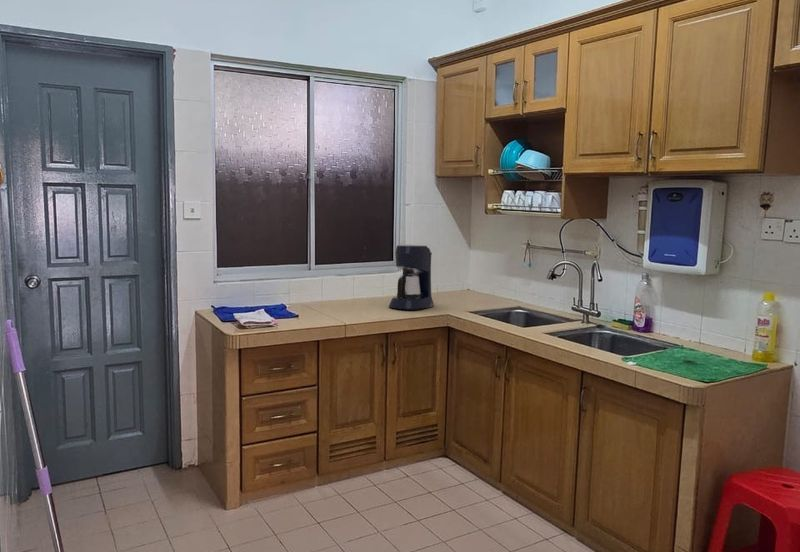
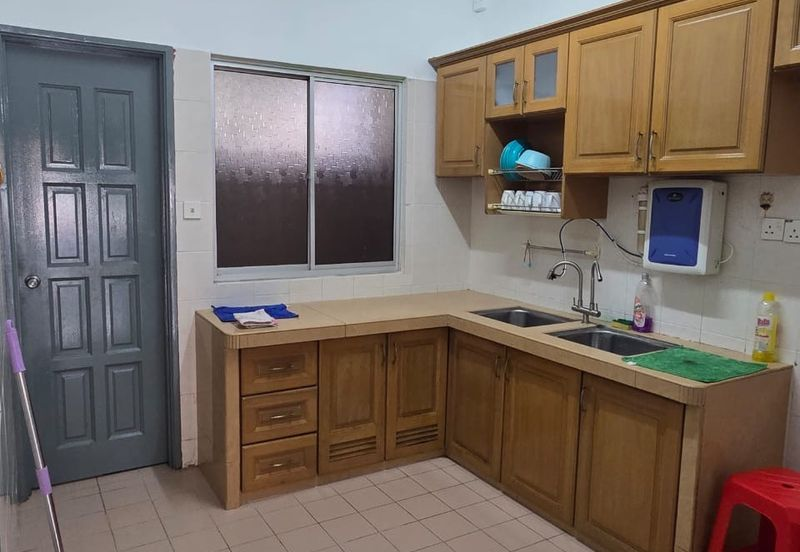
- coffee maker [388,244,435,311]
